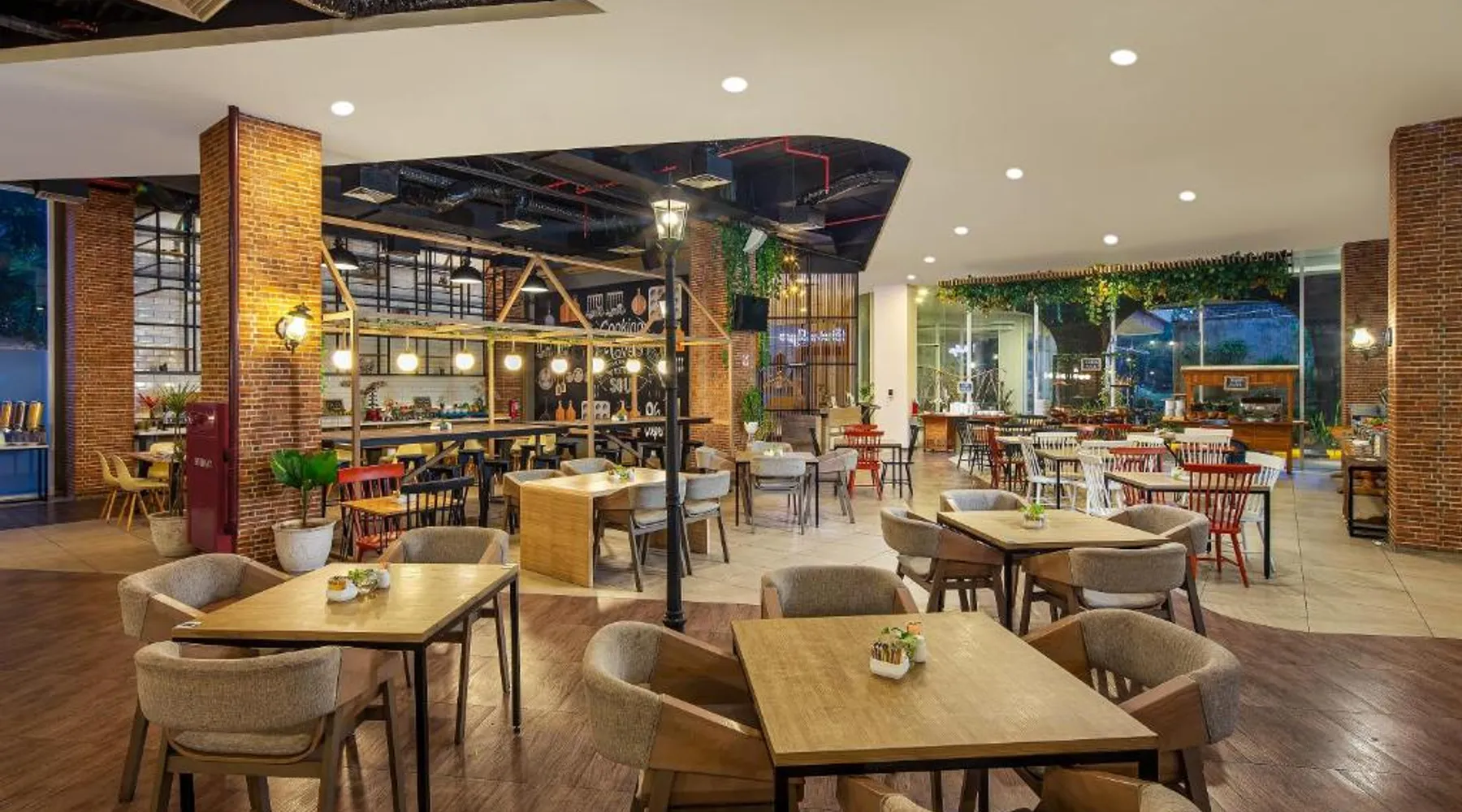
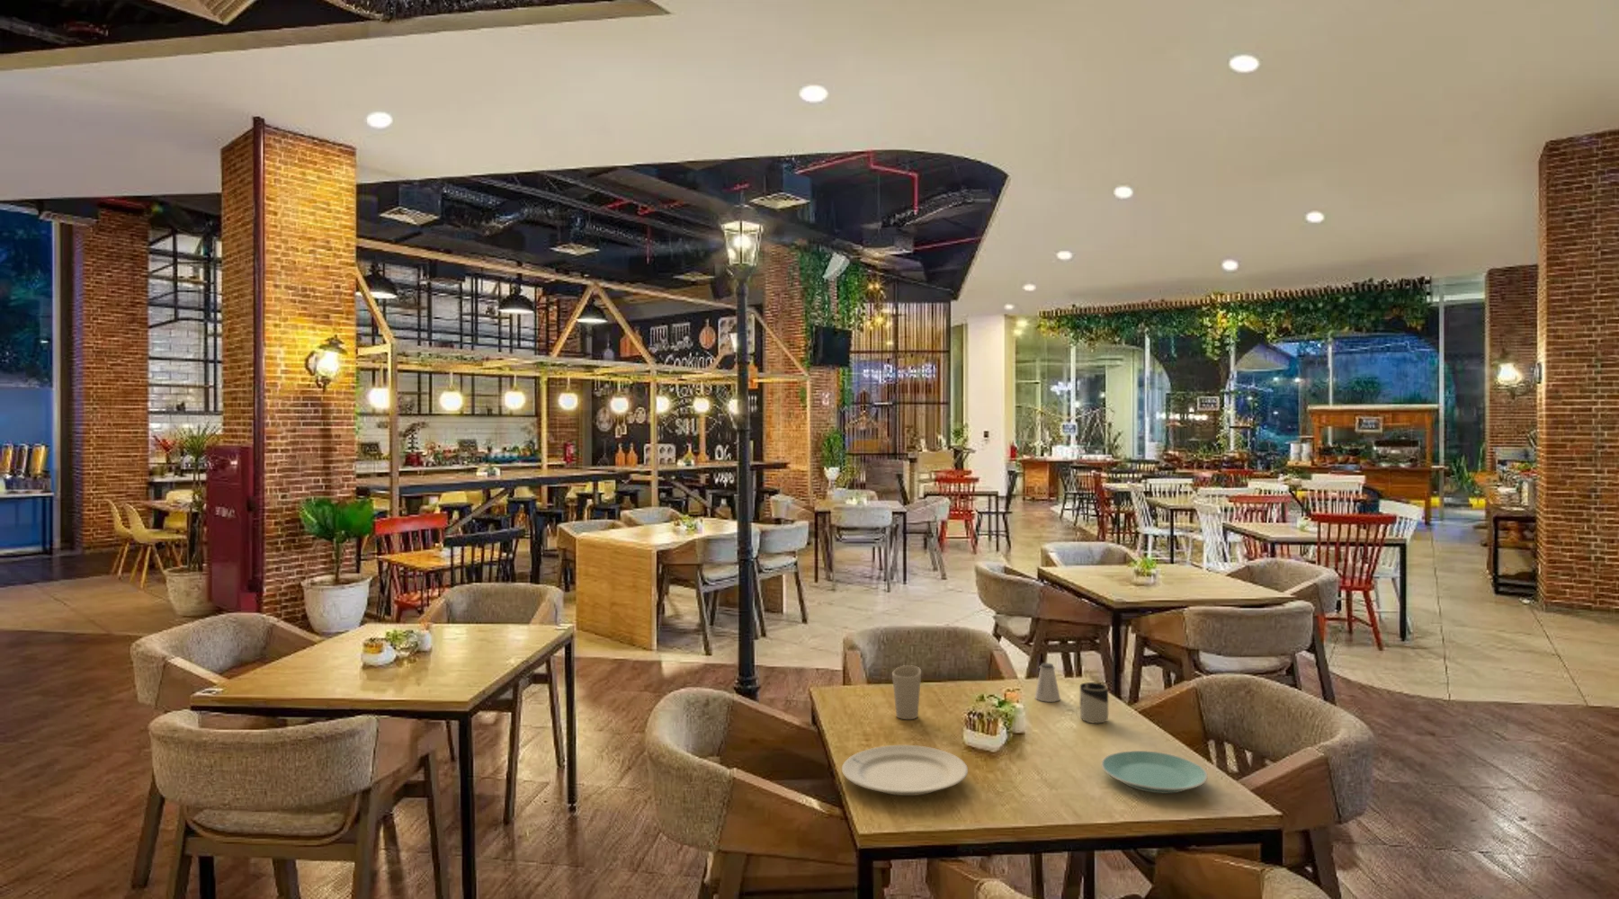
+ saltshaker [1033,662,1061,703]
+ cup [1080,681,1108,724]
+ plate [1101,750,1209,795]
+ cup [891,664,922,720]
+ chinaware [841,744,969,796]
